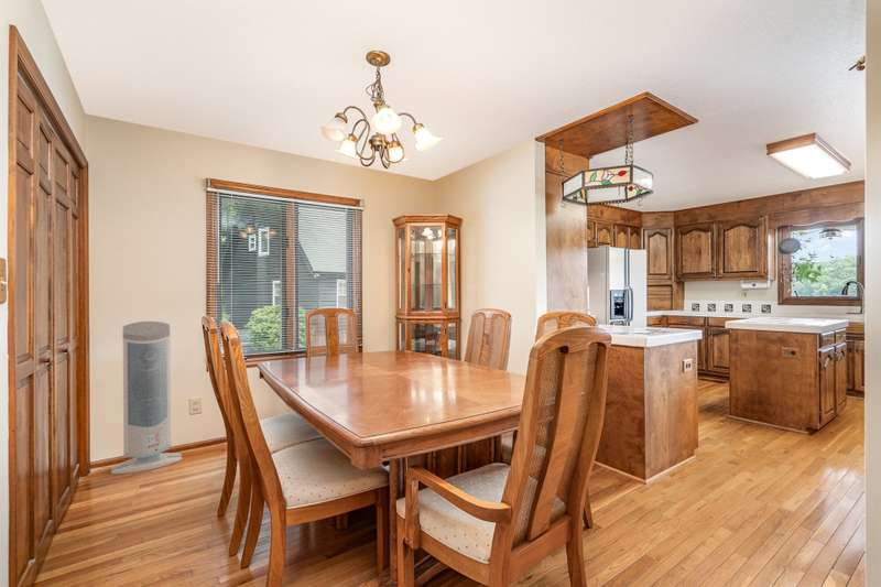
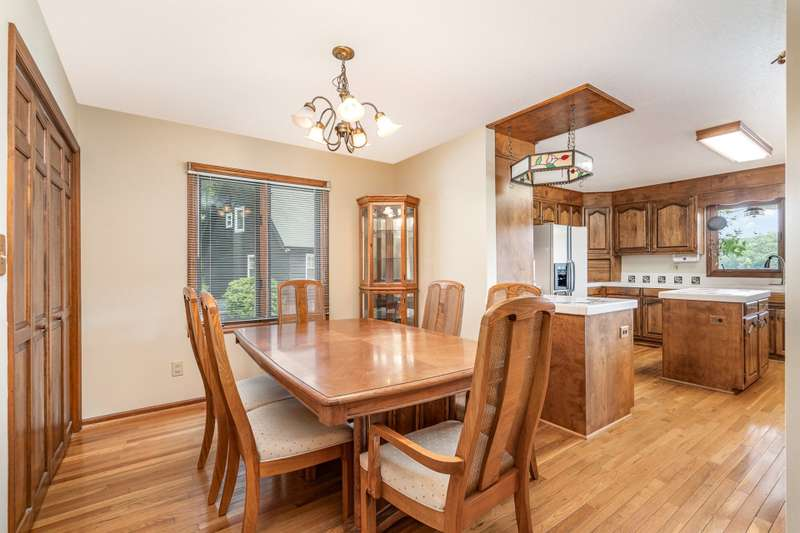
- air purifier [110,320,183,475]
